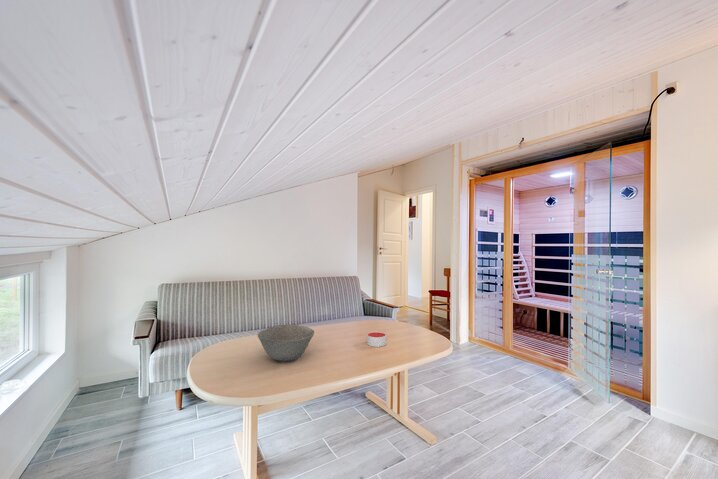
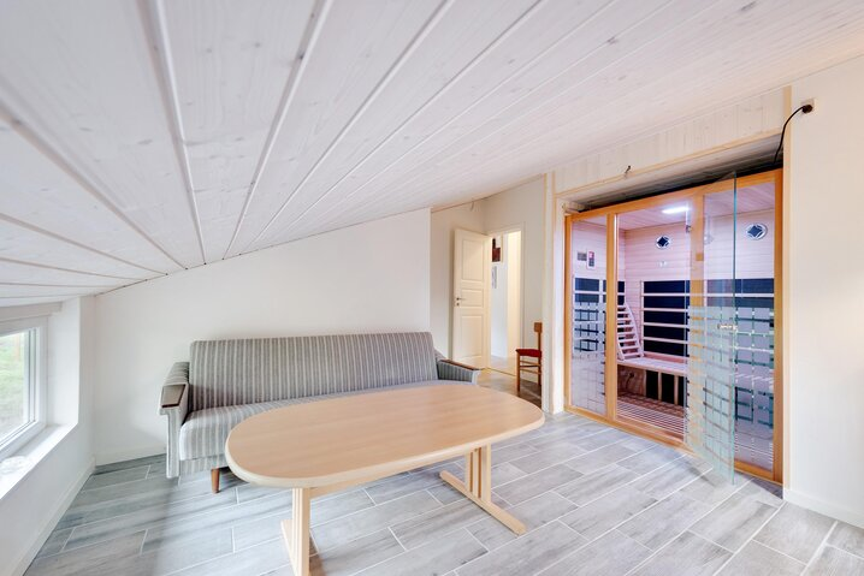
- candle [366,330,387,348]
- bowl [256,324,315,362]
